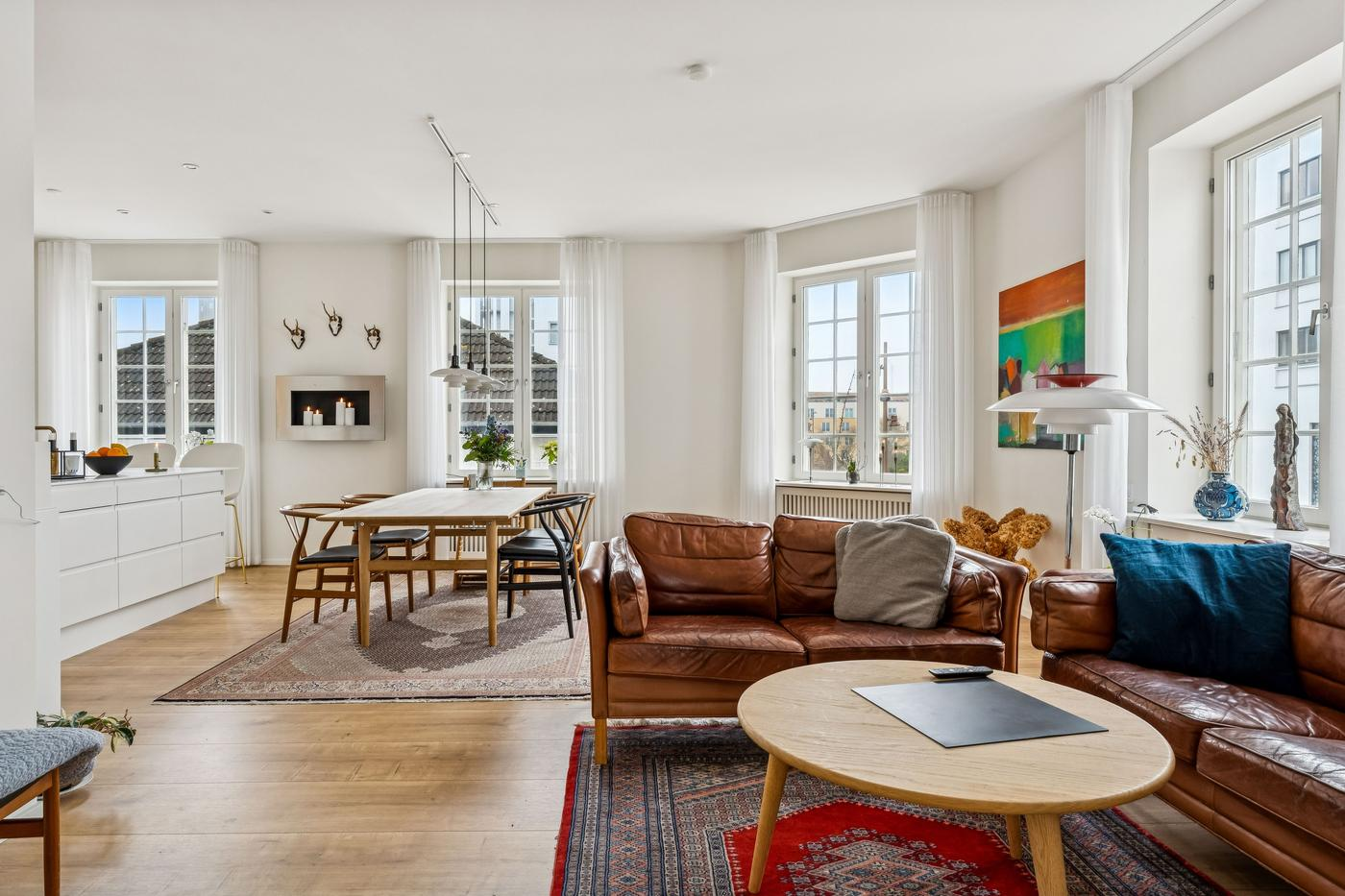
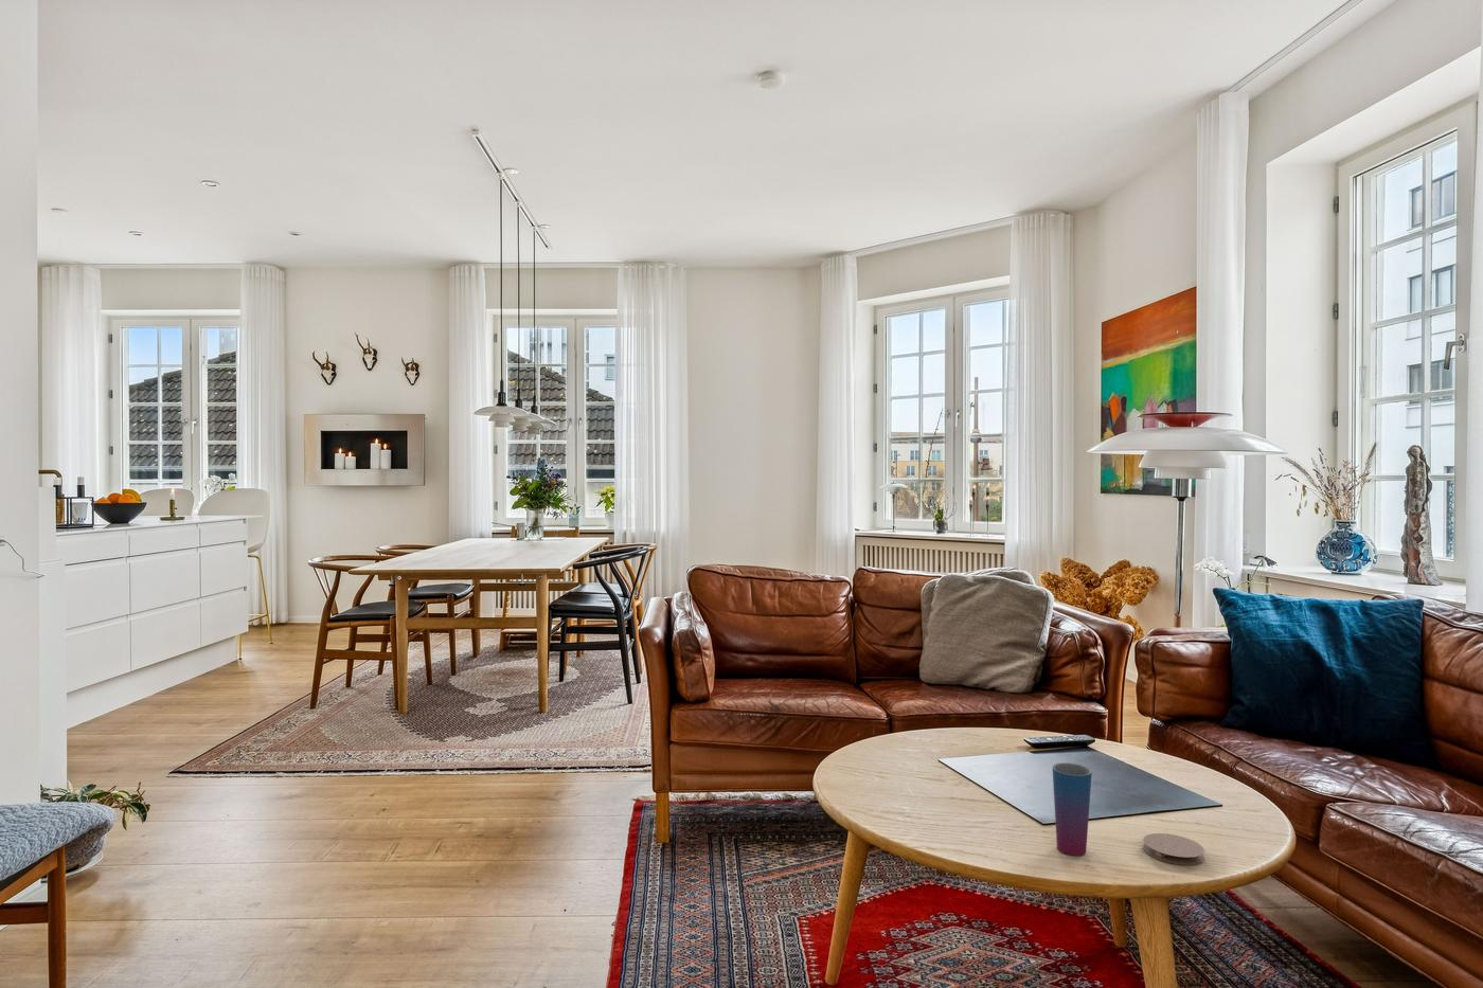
+ cup [1052,761,1093,857]
+ coaster [1142,833,1205,867]
